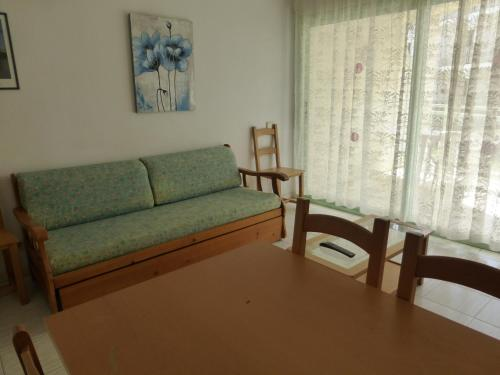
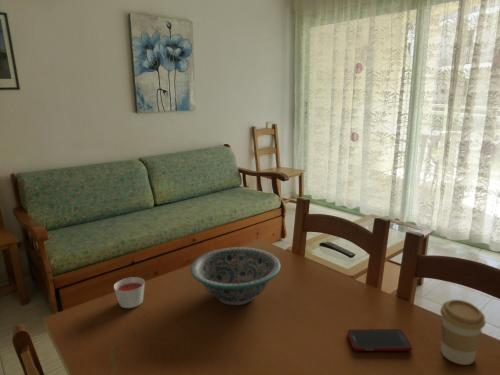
+ decorative bowl [189,246,281,306]
+ cell phone [346,328,413,352]
+ coffee cup [439,299,486,366]
+ candle [113,276,146,309]
